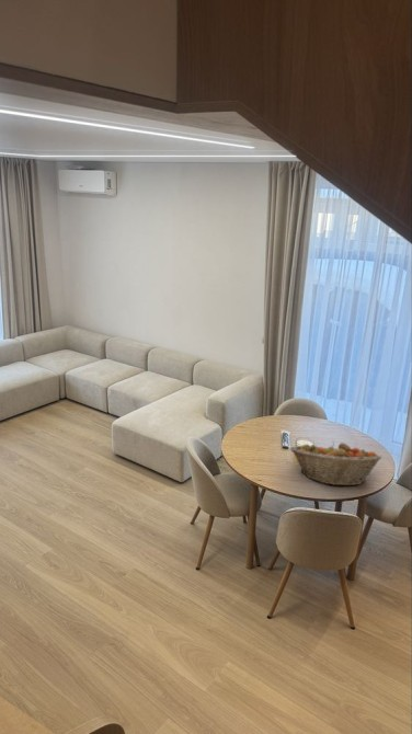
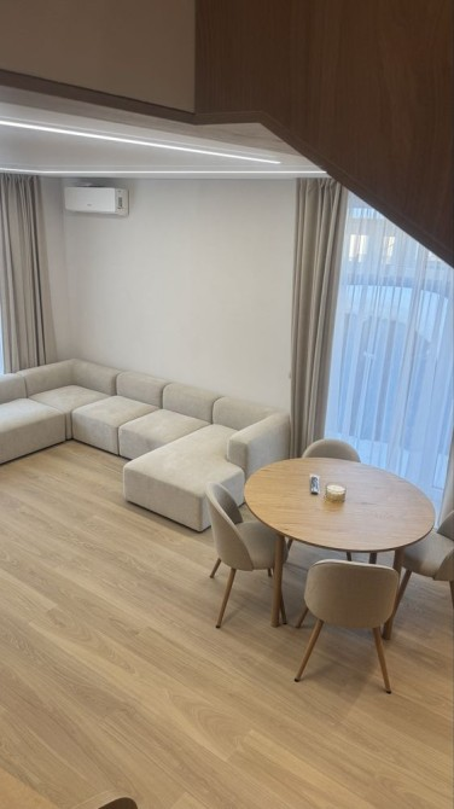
- fruit basket [289,440,382,486]
